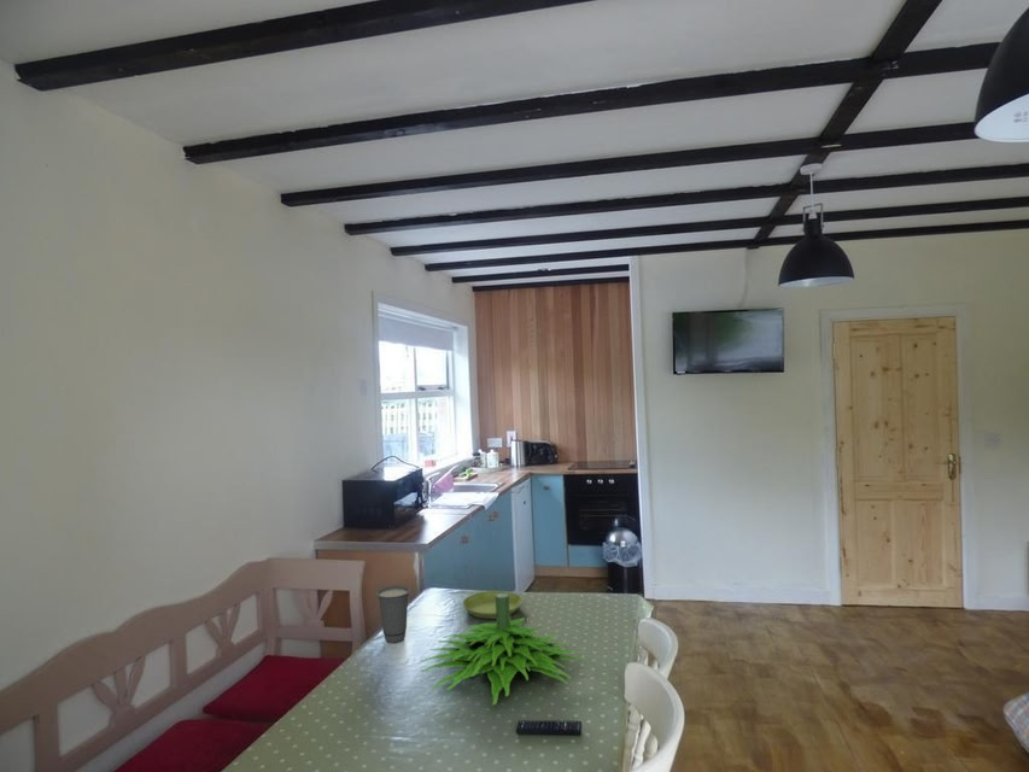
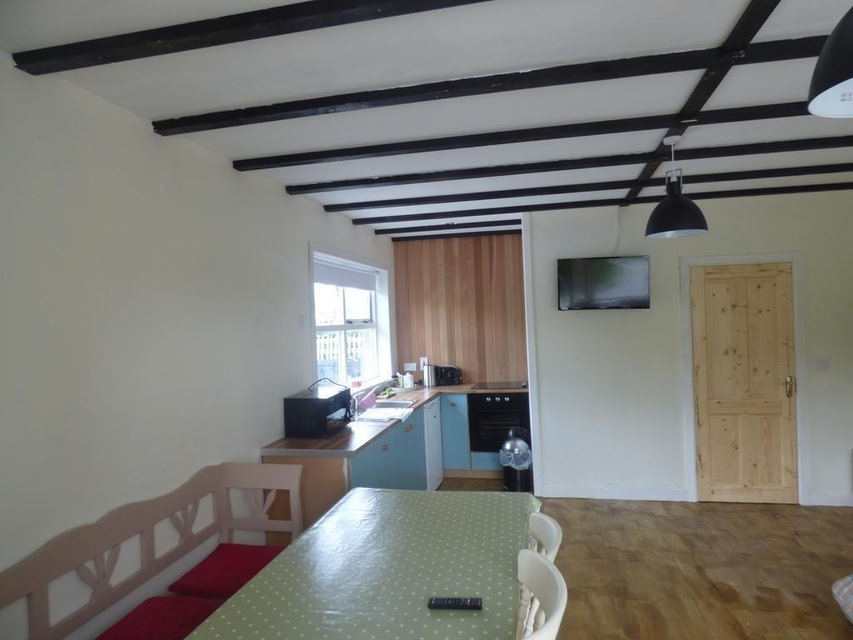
- plant [419,593,587,706]
- saucer [462,590,524,620]
- cup [375,584,411,644]
